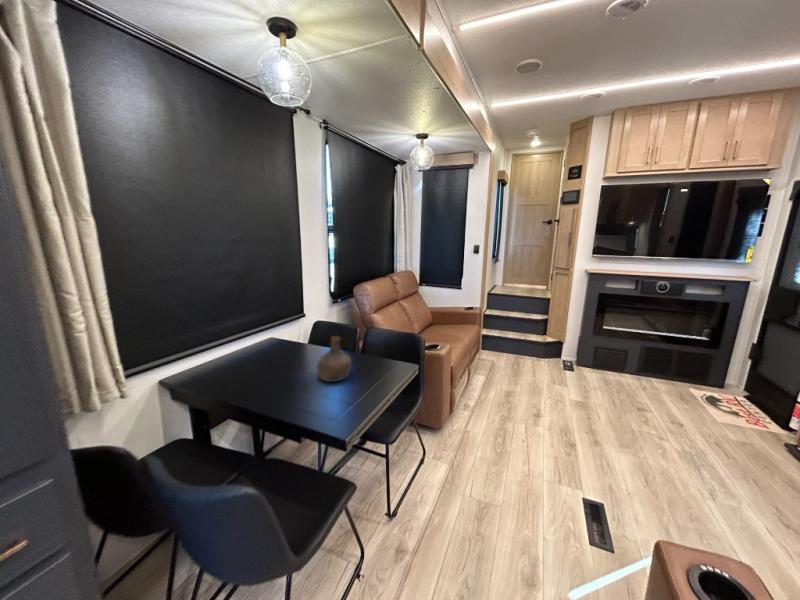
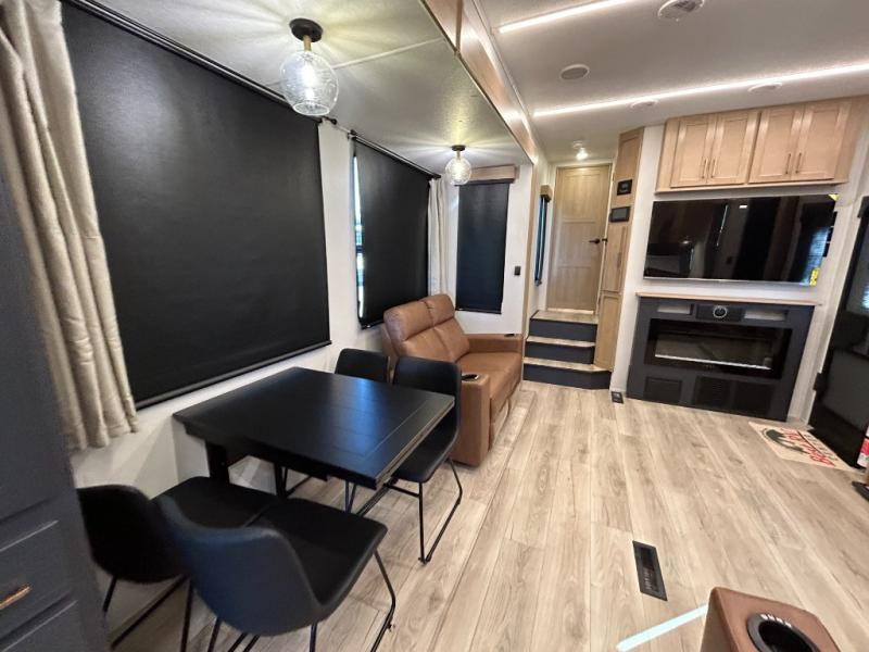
- bottle [315,335,352,383]
